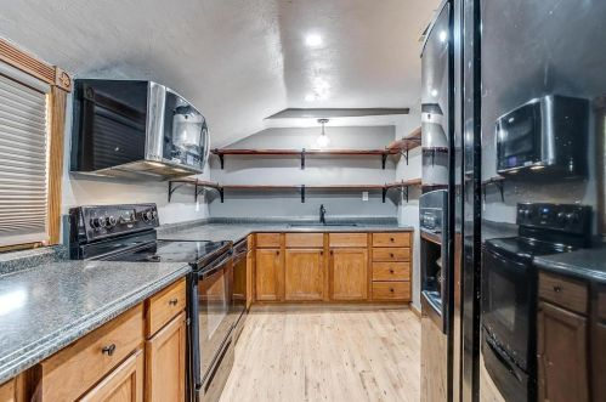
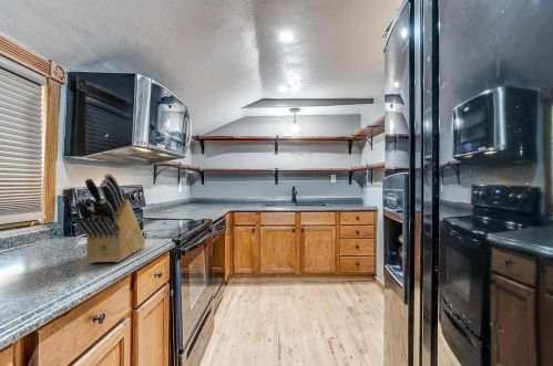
+ knife block [73,172,146,264]
